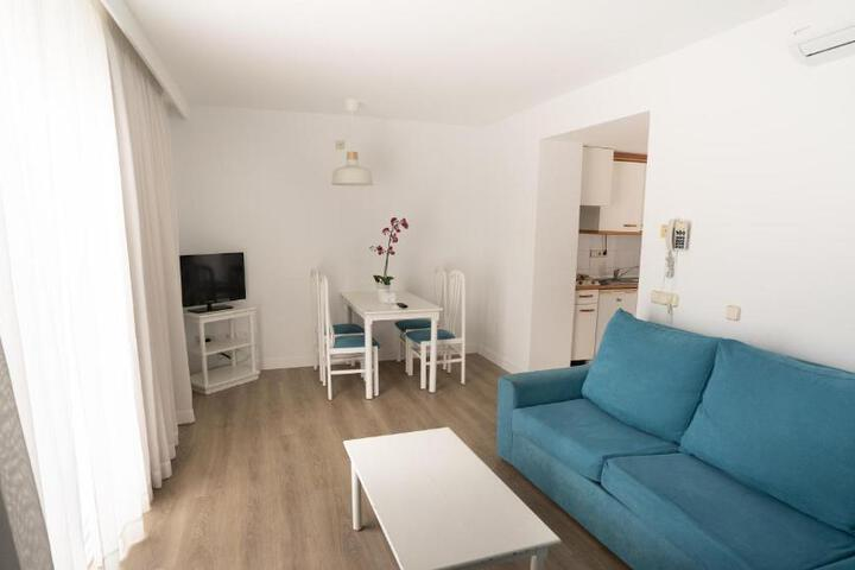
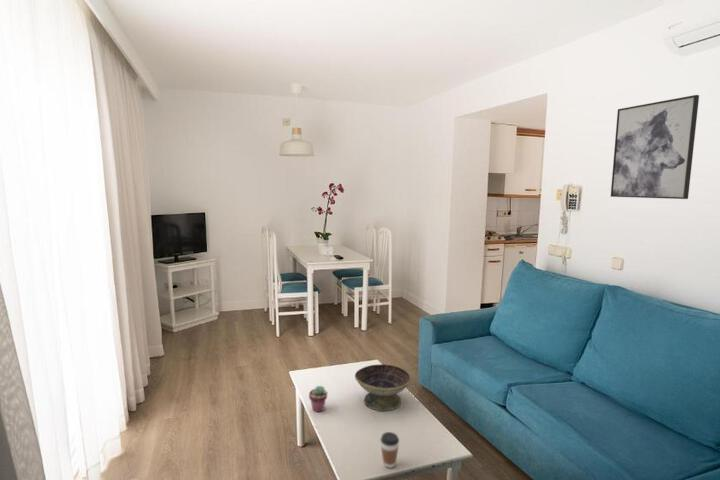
+ coffee cup [380,431,400,469]
+ potted succulent [308,385,328,413]
+ decorative bowl [354,363,412,412]
+ wall art [610,94,700,200]
